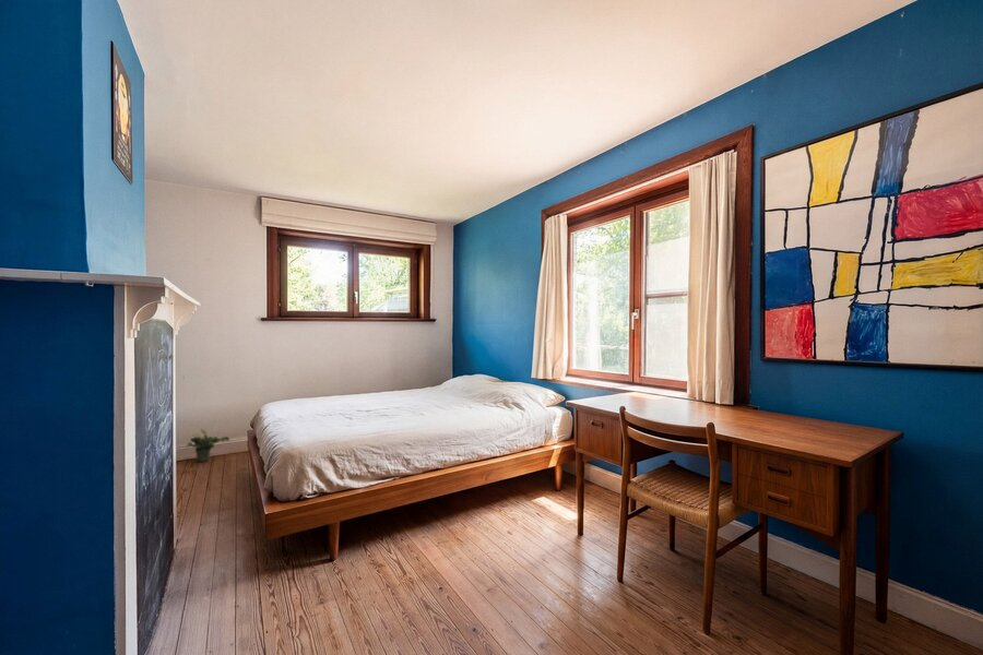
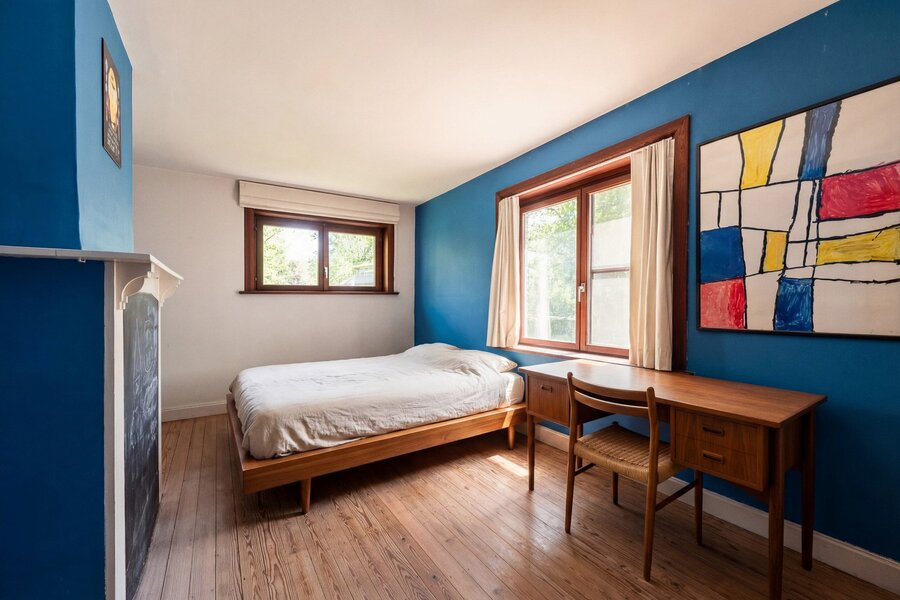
- potted plant [186,428,230,464]
